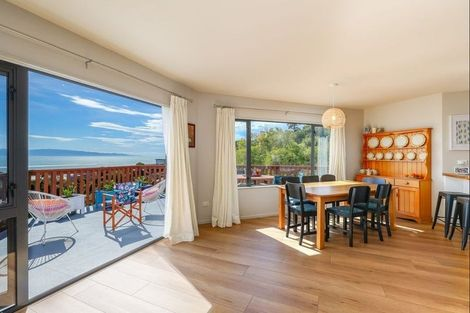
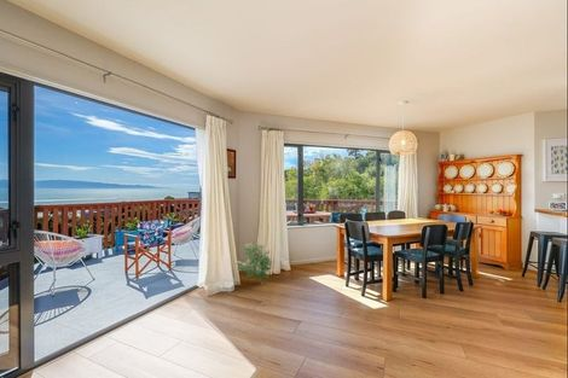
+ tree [236,244,274,281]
